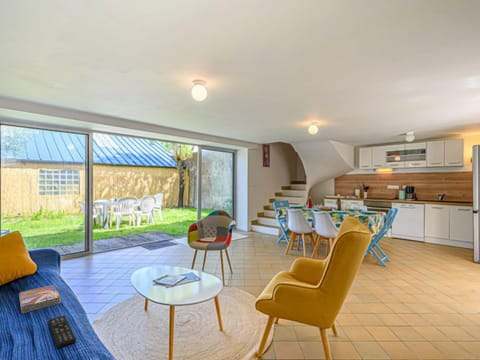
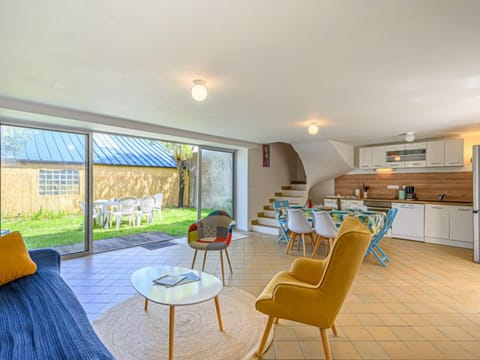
- remote control [48,314,77,350]
- textbook [18,284,61,314]
